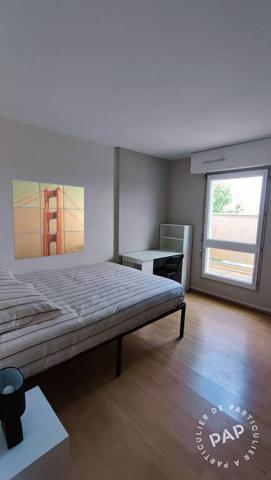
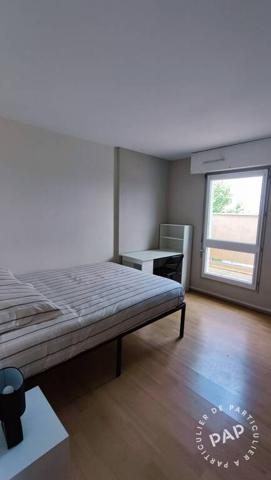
- wall art [11,179,85,261]
